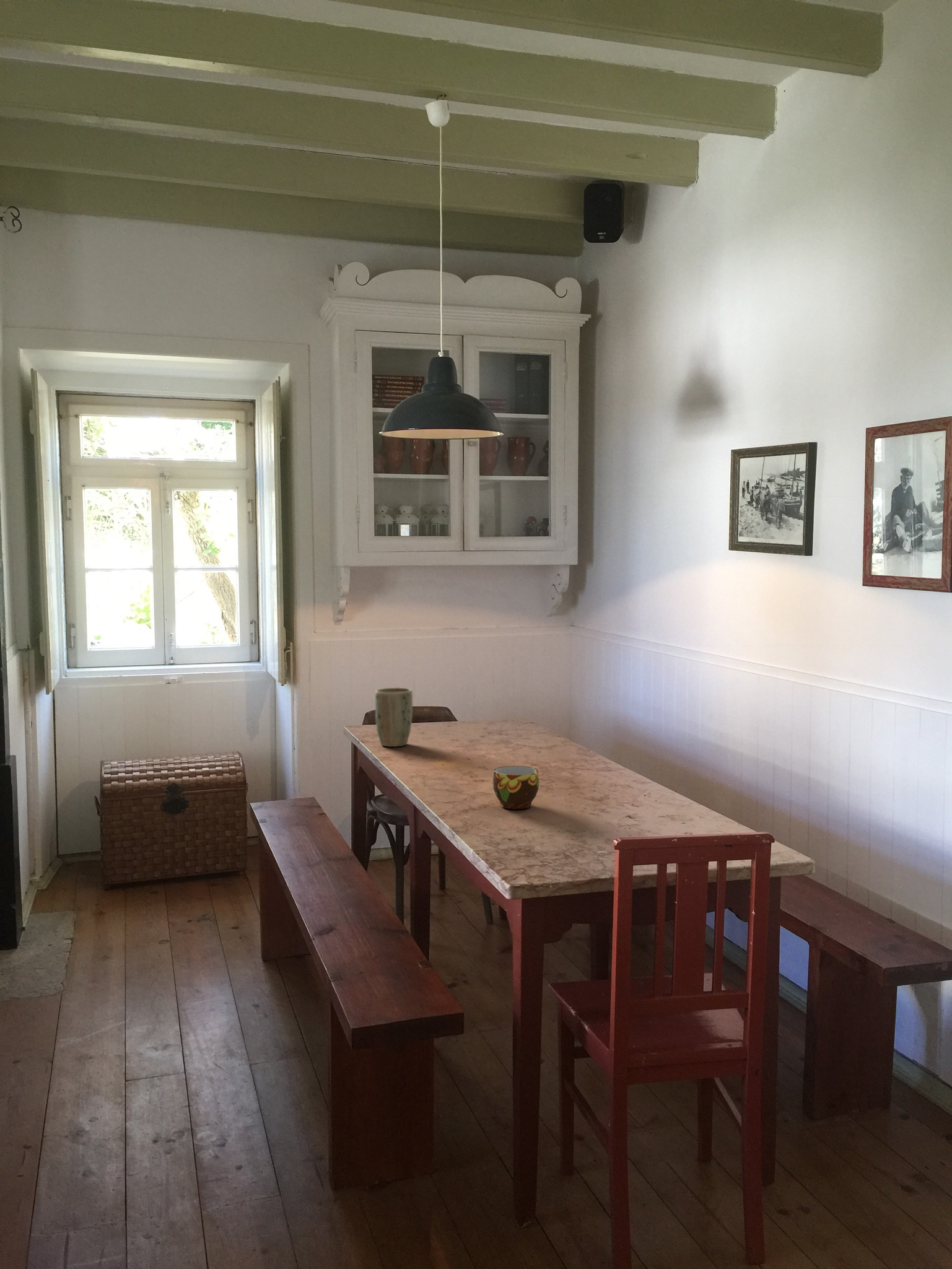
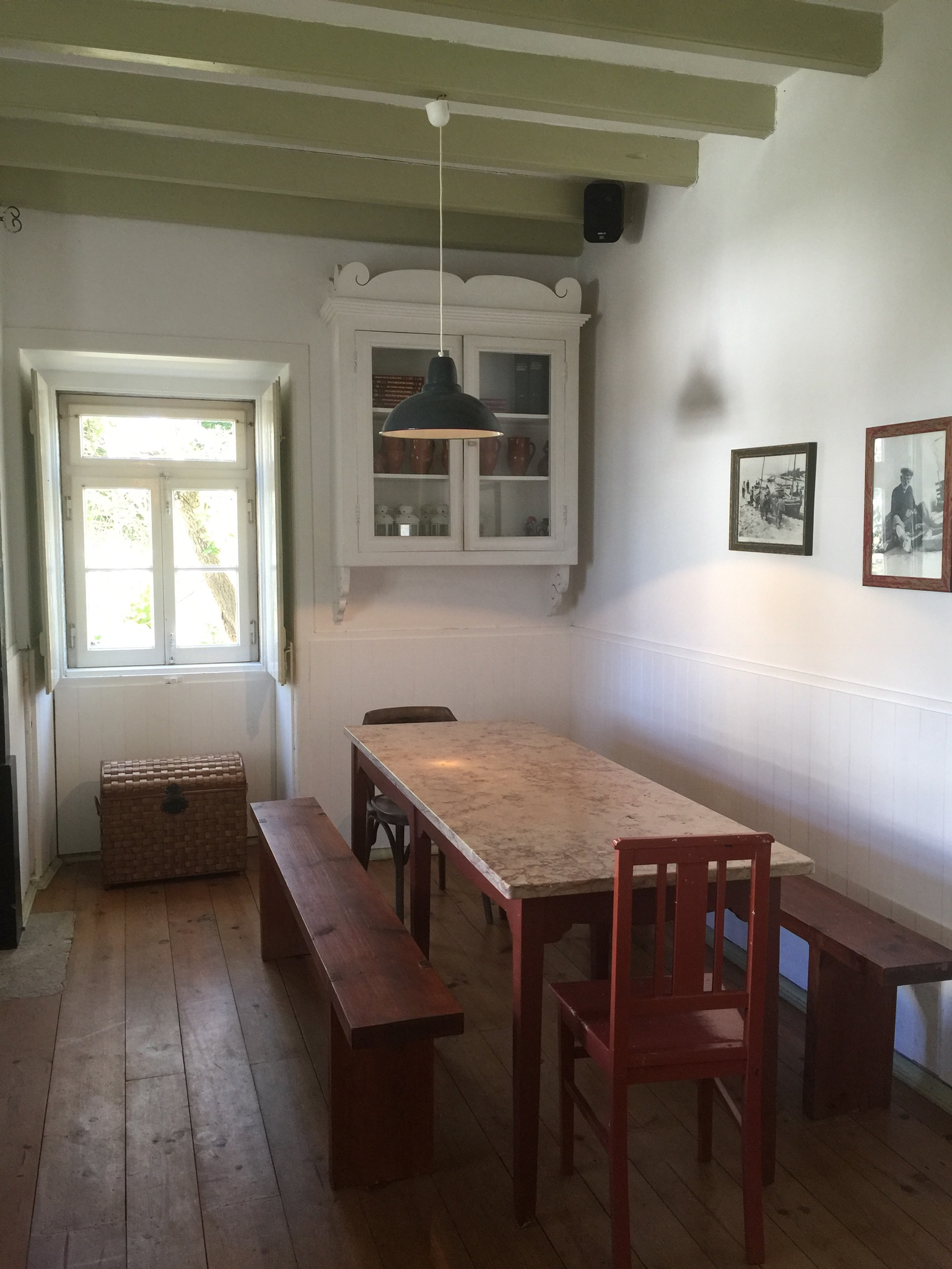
- cup [492,765,539,809]
- plant pot [375,687,413,748]
